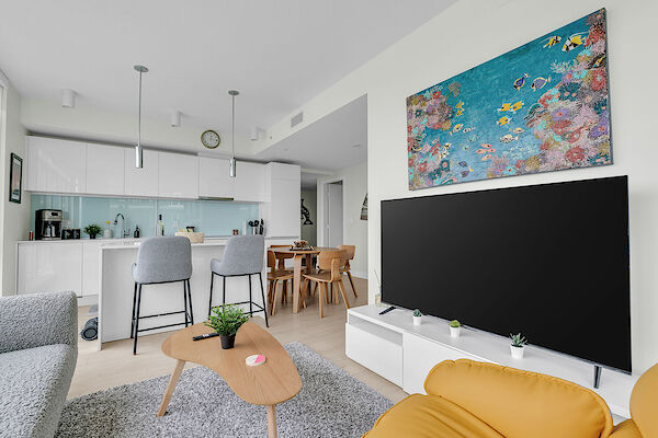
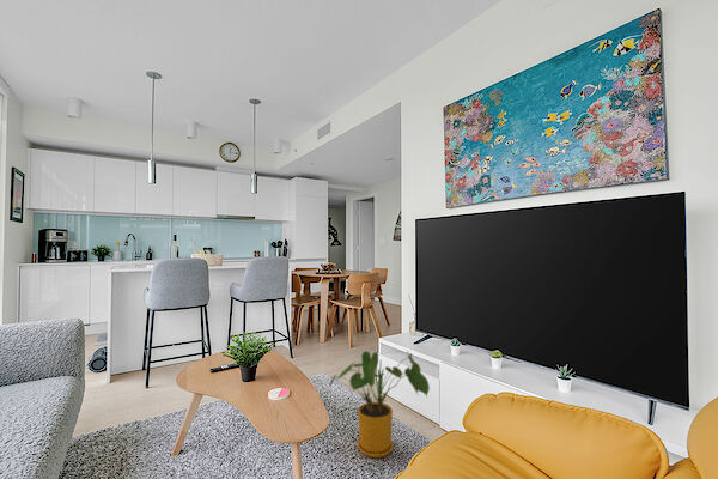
+ house plant [328,350,431,459]
